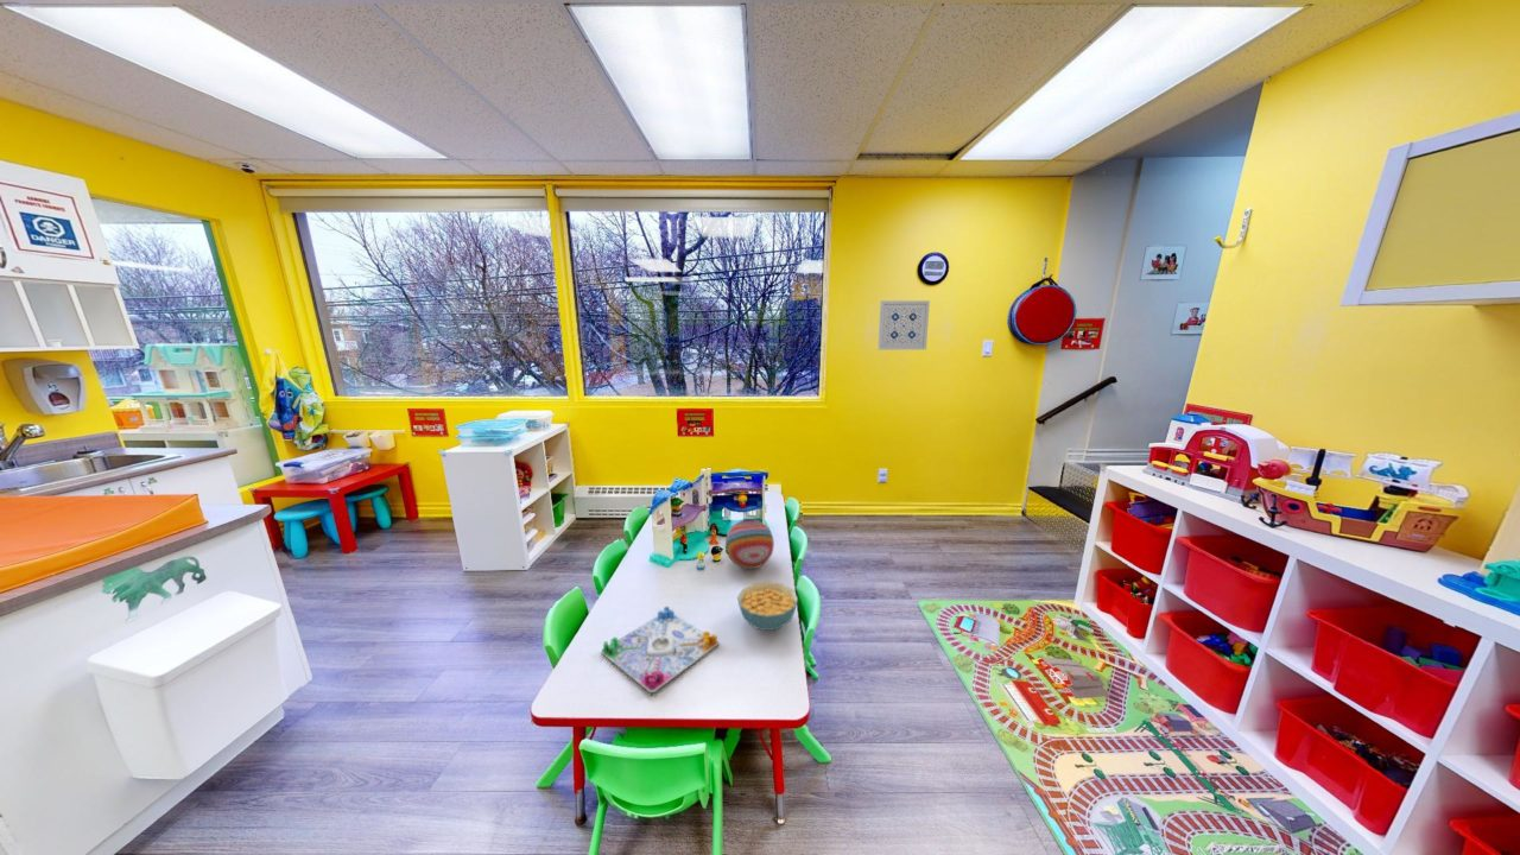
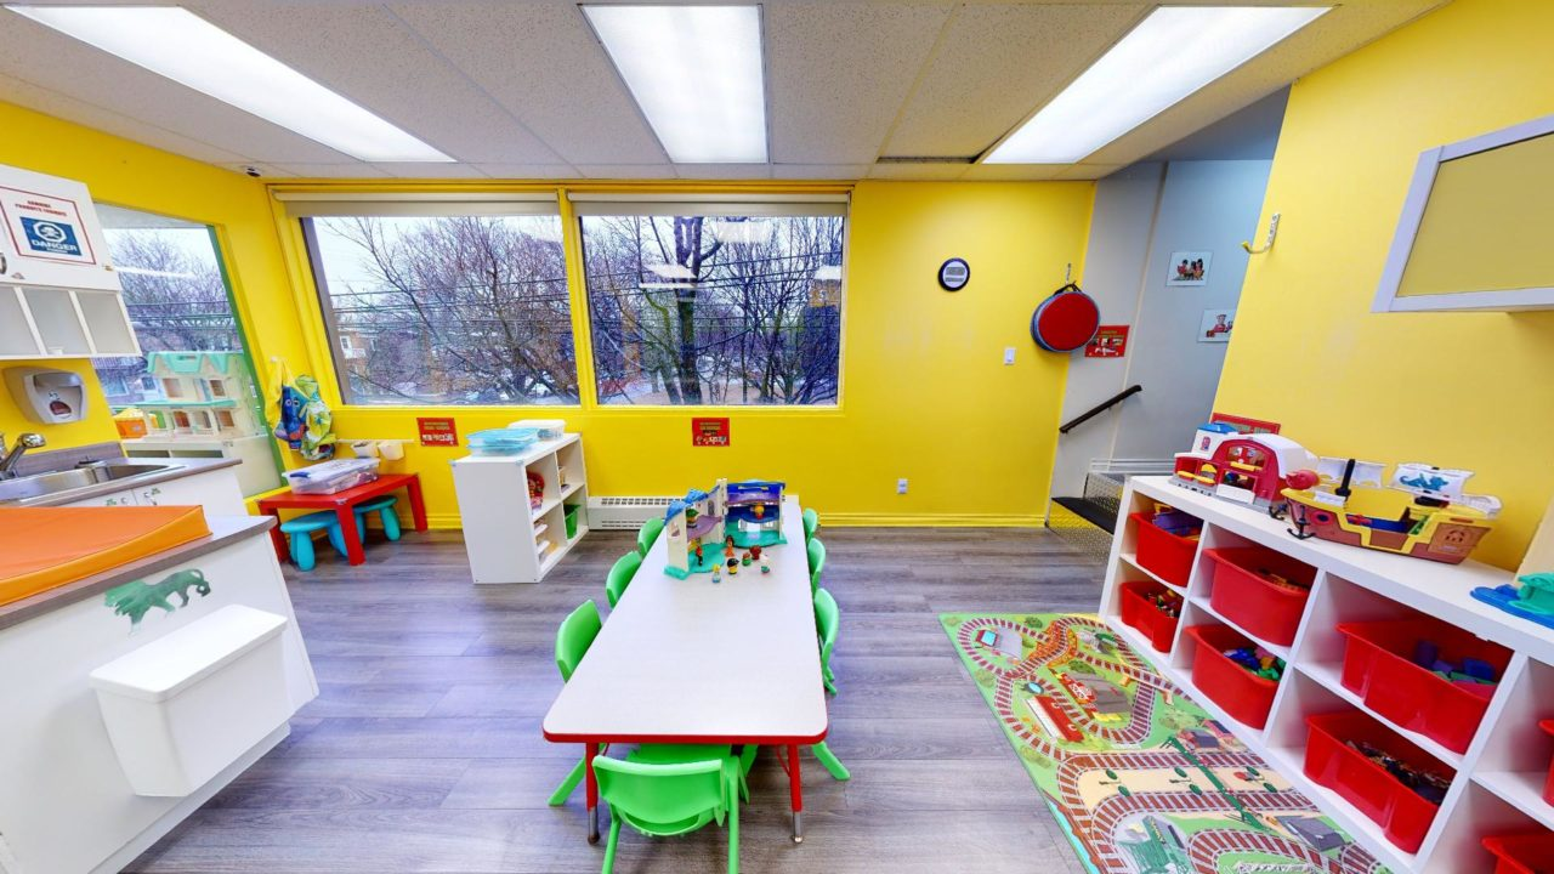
- cereal bowl [736,581,799,632]
- wall art [876,299,931,352]
- decorative ball [724,518,775,570]
- board game [600,606,720,694]
